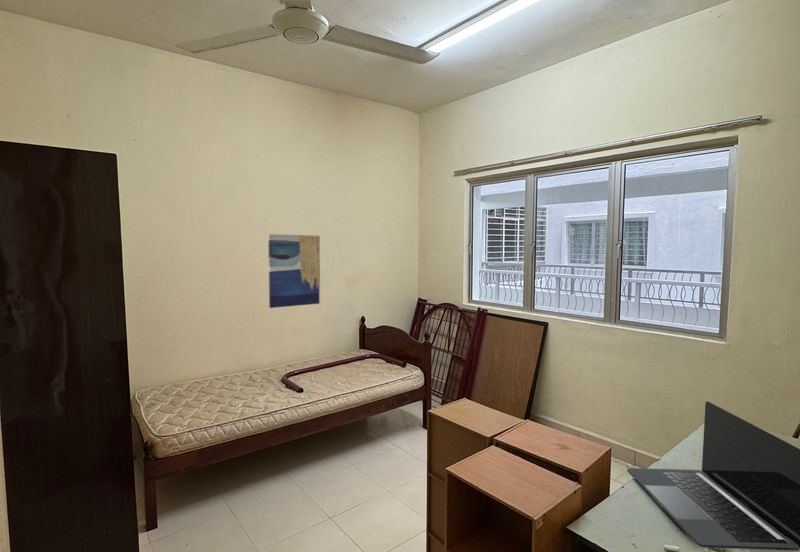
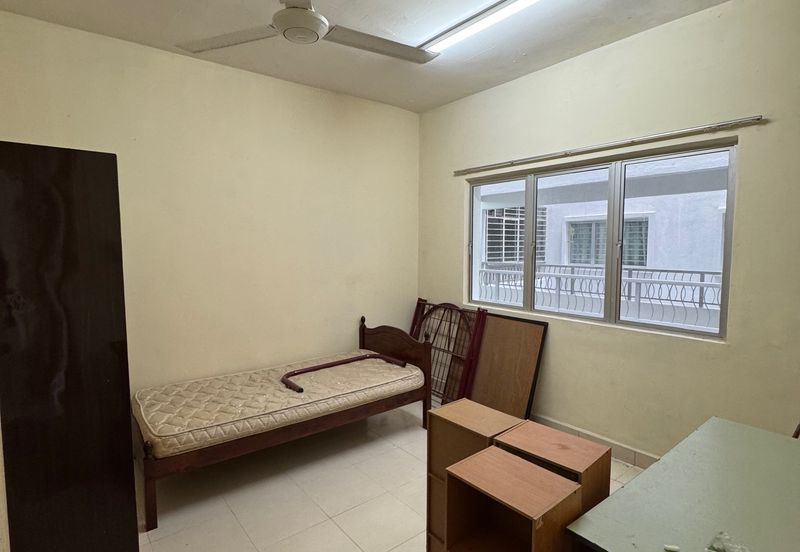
- wall art [267,233,321,309]
- laptop [626,401,800,552]
